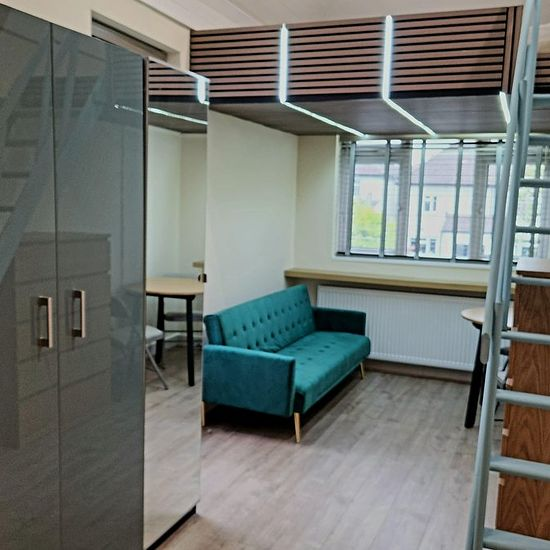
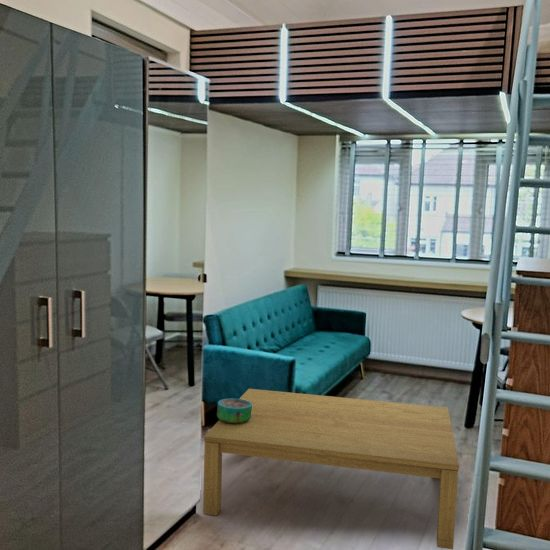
+ decorative bowl [216,397,252,424]
+ coffee table [202,388,460,550]
